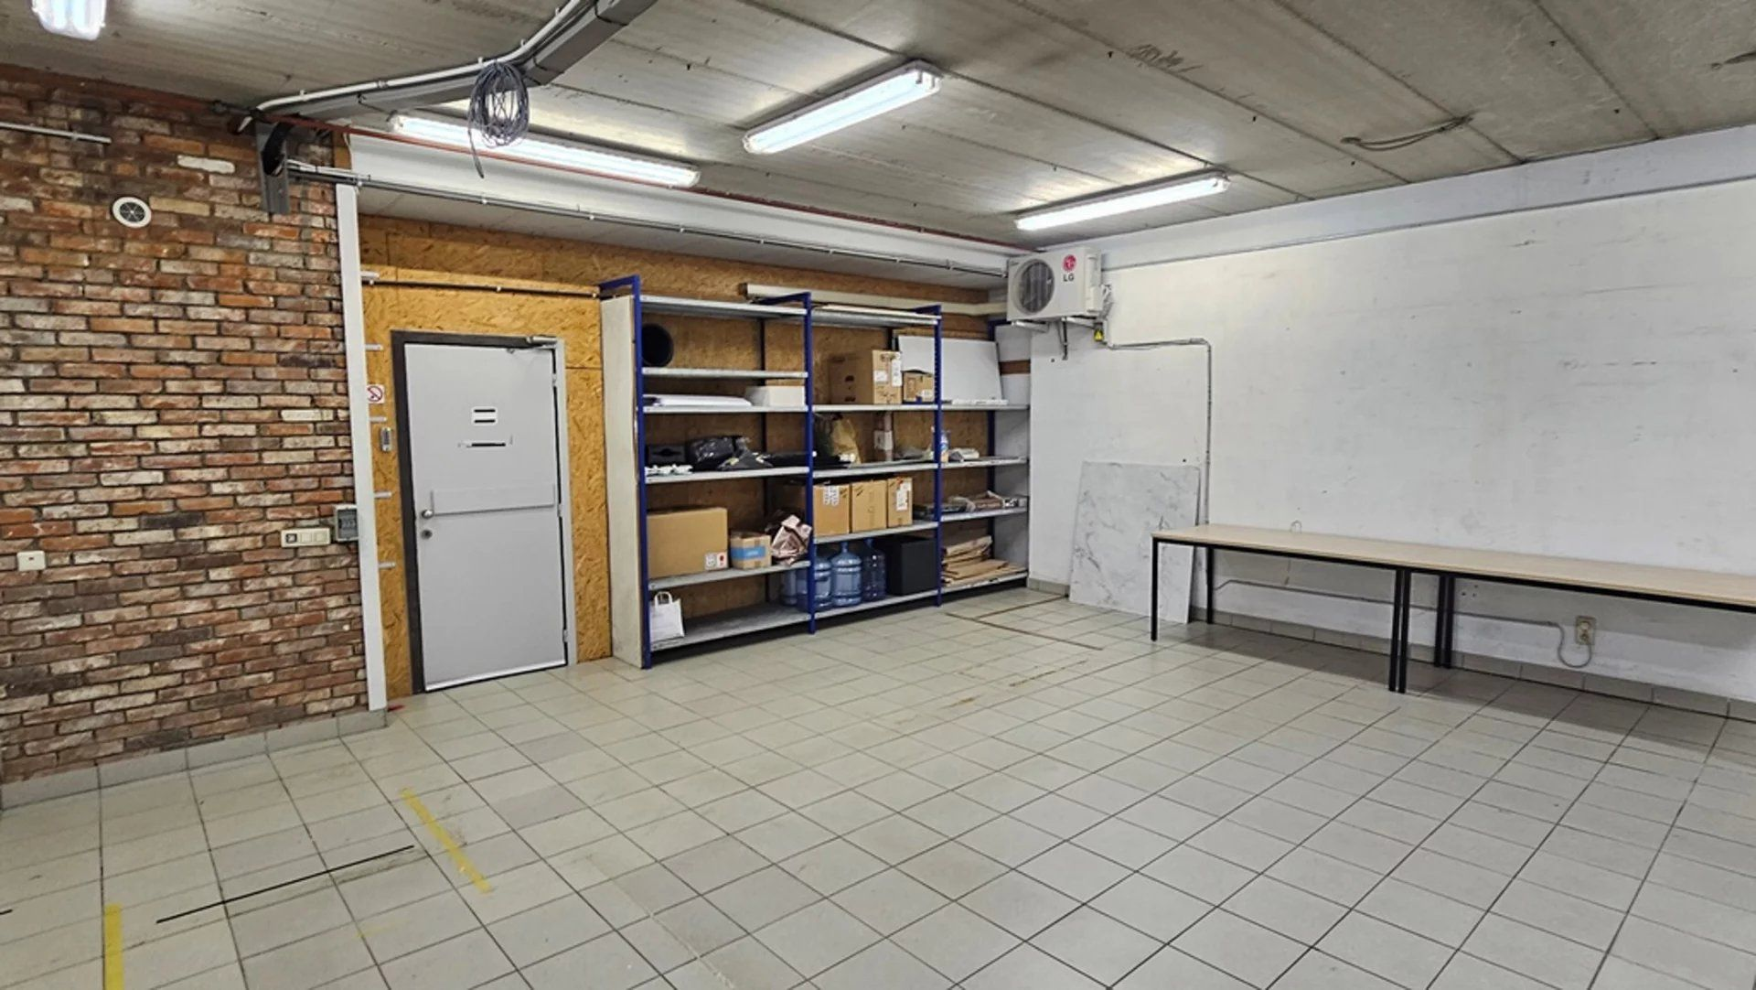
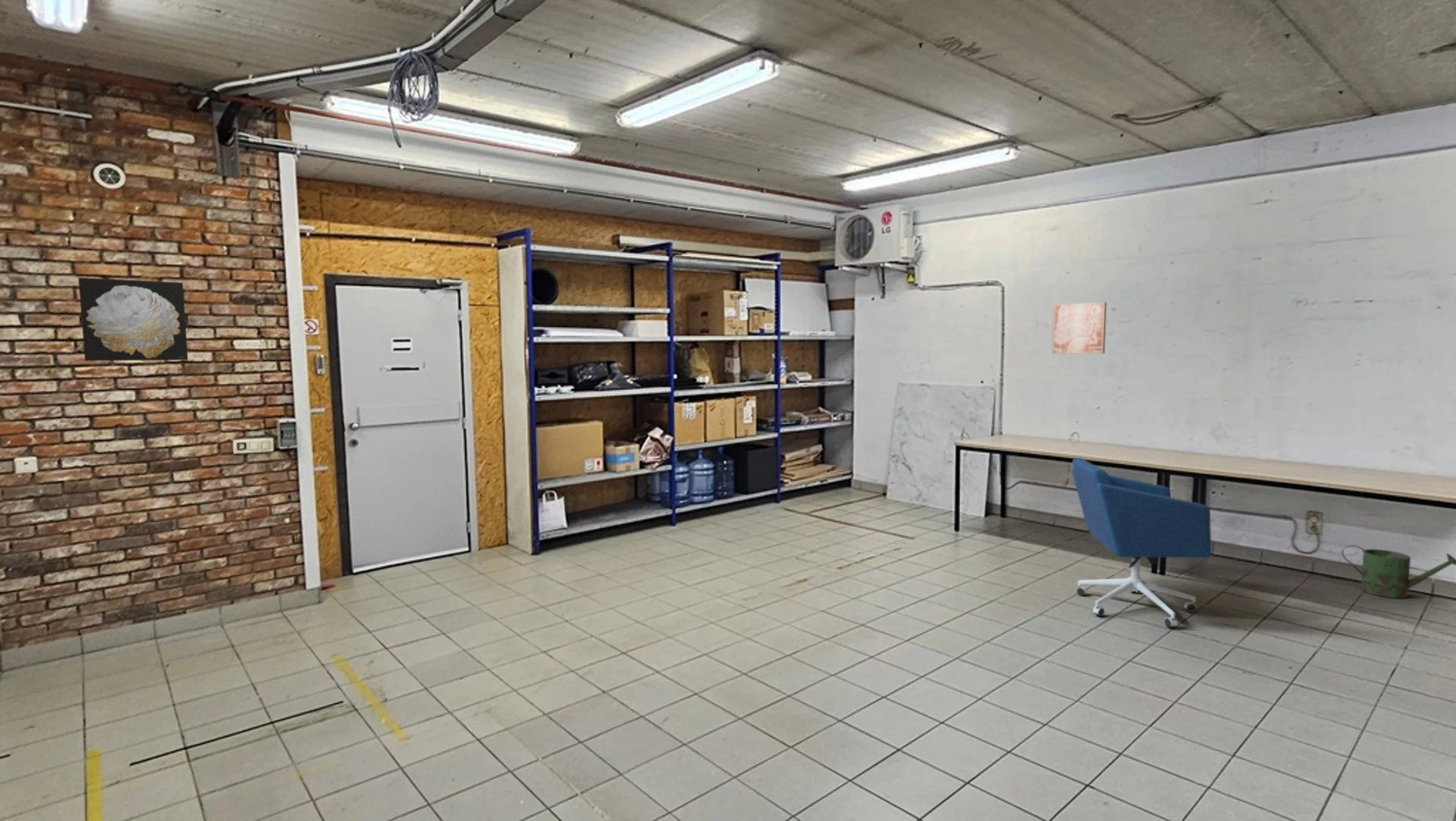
+ wall art [78,277,189,361]
+ watering can [1341,544,1456,599]
+ office chair [1071,457,1212,628]
+ wall art [1051,301,1107,354]
